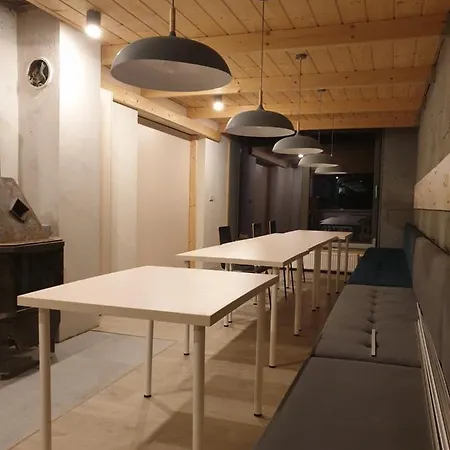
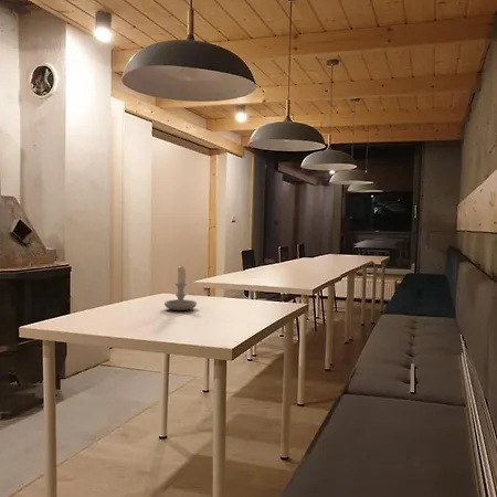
+ candle [163,263,198,311]
